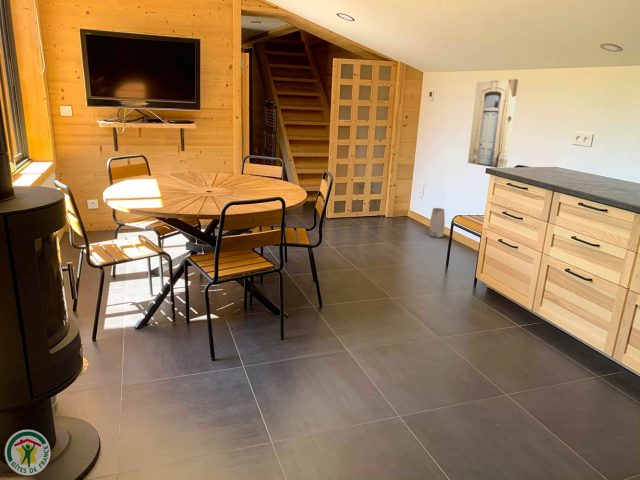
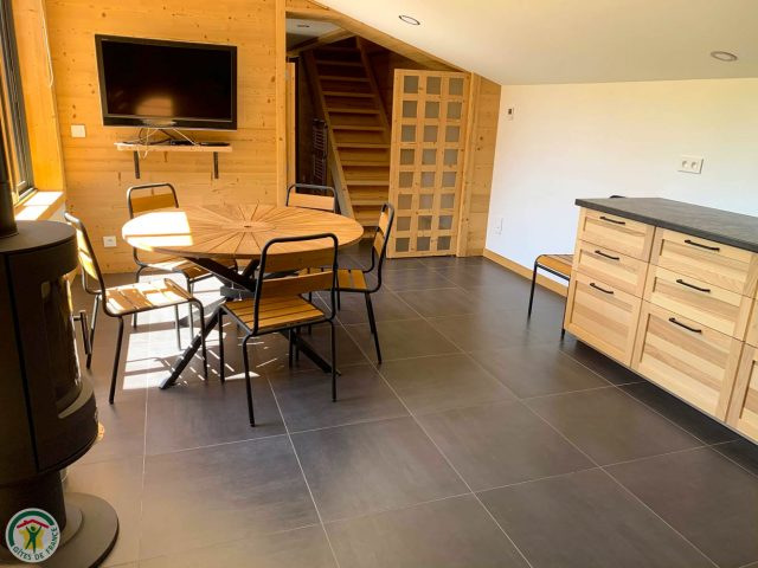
- wall art [467,78,519,169]
- vase [428,207,446,238]
